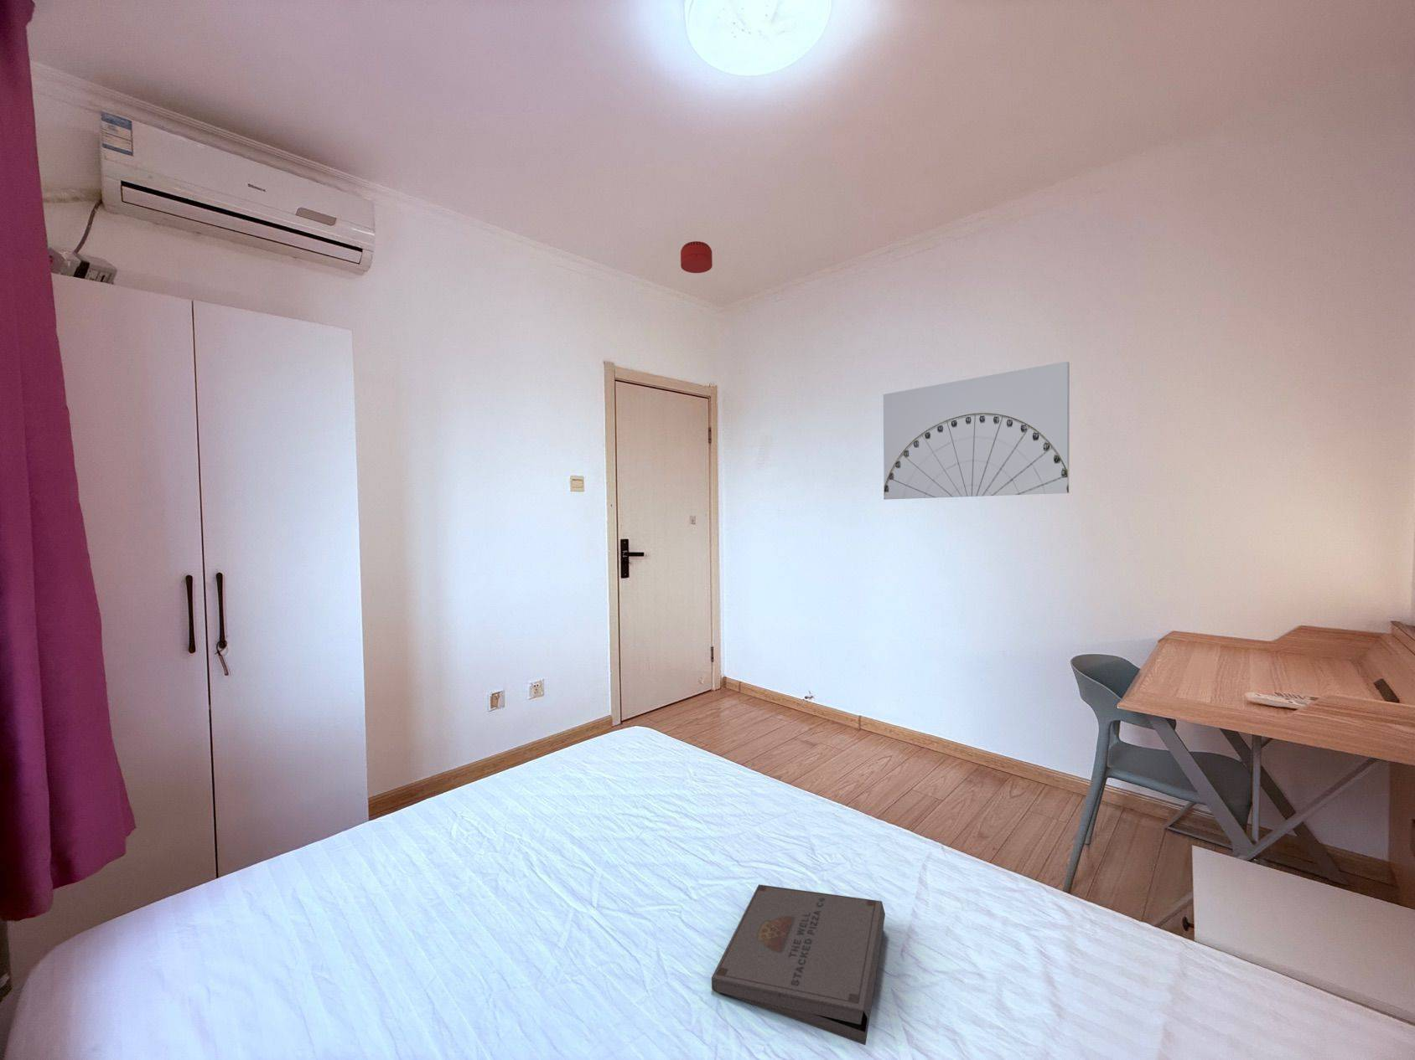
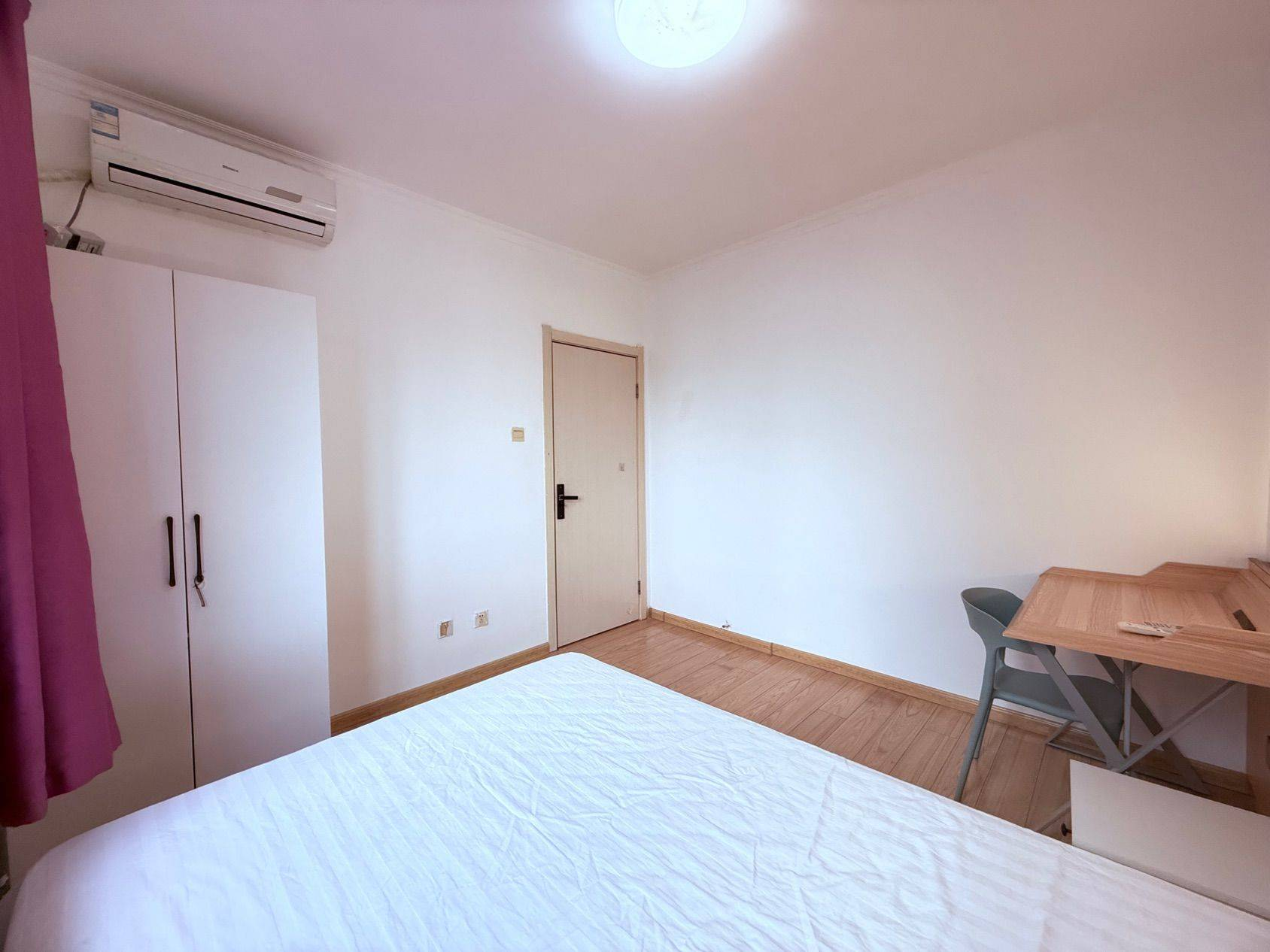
- smoke detector [680,241,713,274]
- wall art [882,361,1071,500]
- pizza box [711,883,886,1046]
